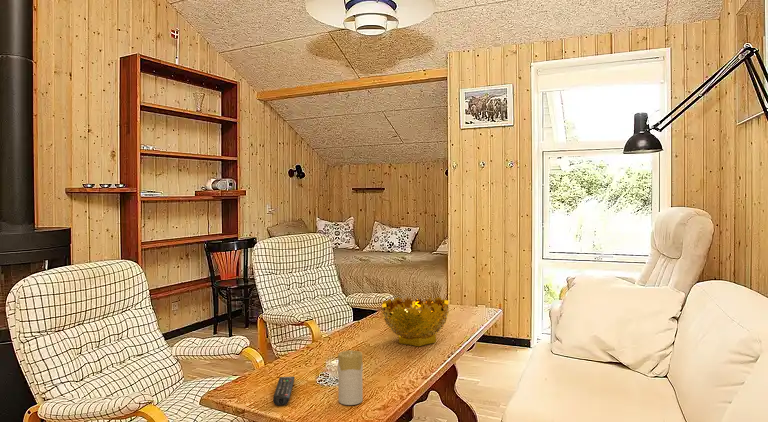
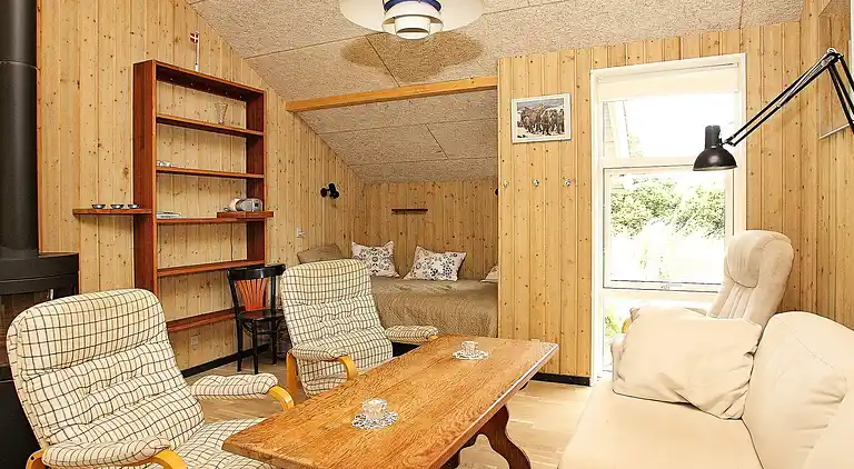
- remote control [272,376,295,406]
- candle [337,349,364,406]
- decorative bowl [381,295,450,347]
